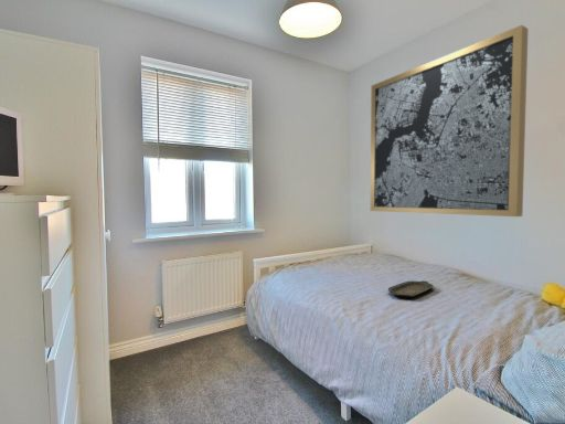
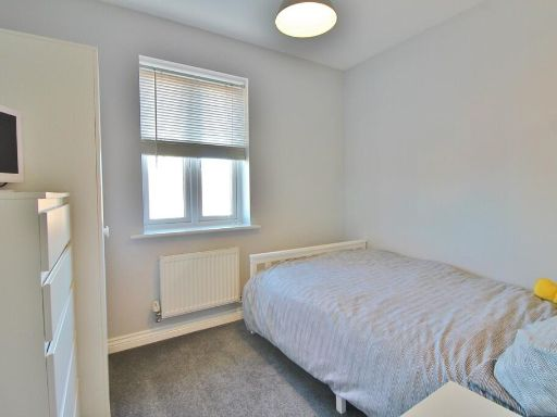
- serving tray [387,279,435,299]
- wall art [370,24,530,218]
